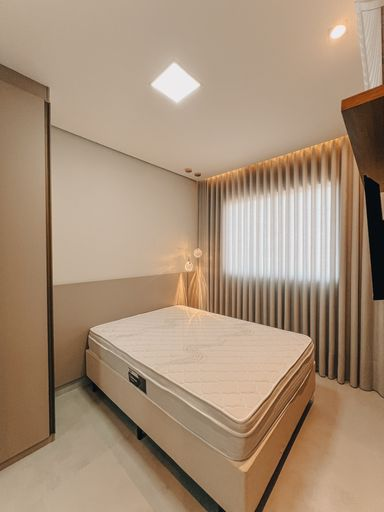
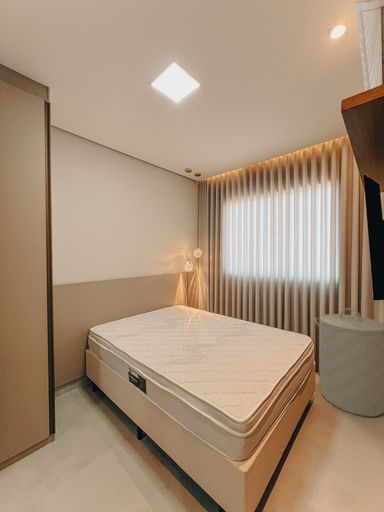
+ laundry hamper [313,307,384,418]
